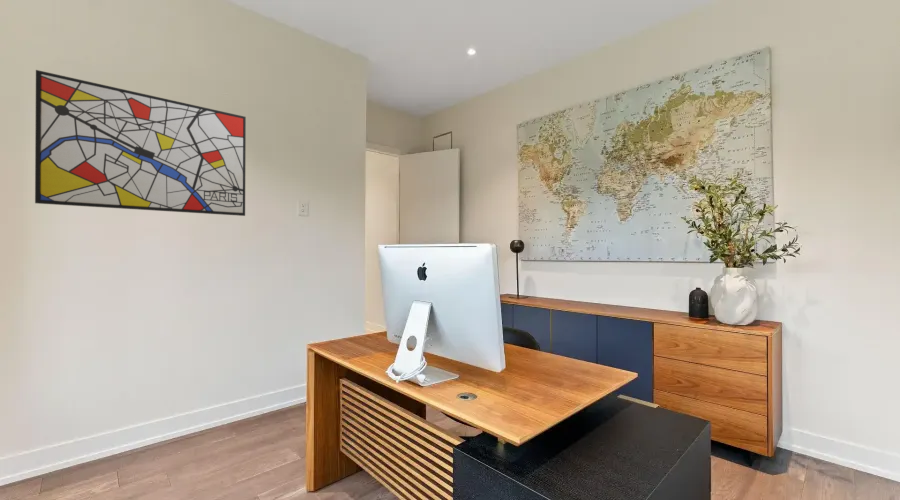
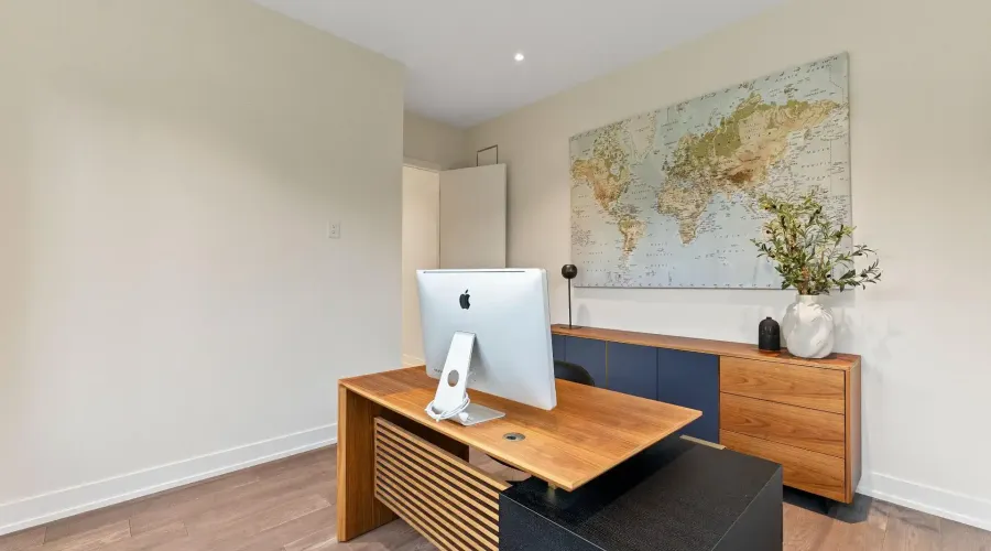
- wall art [34,69,247,217]
